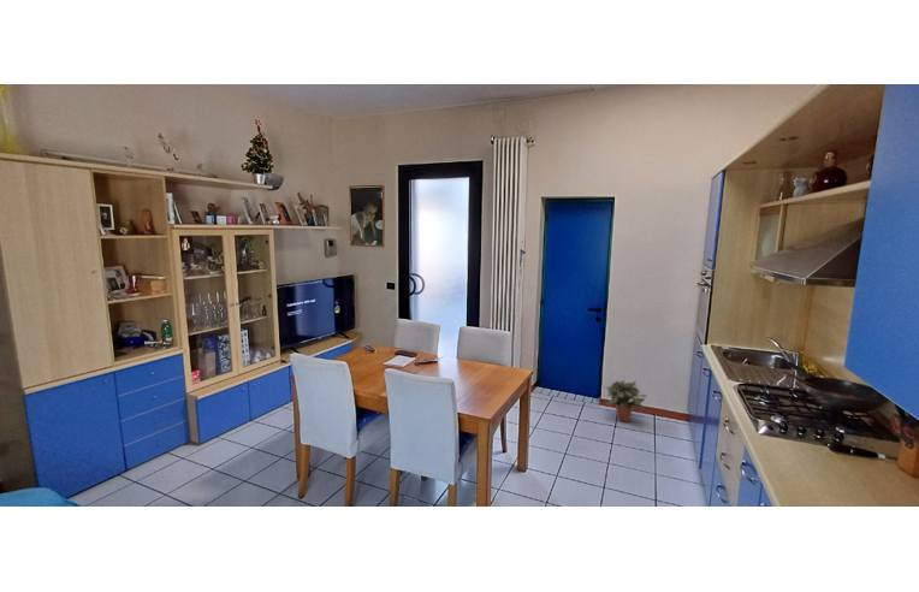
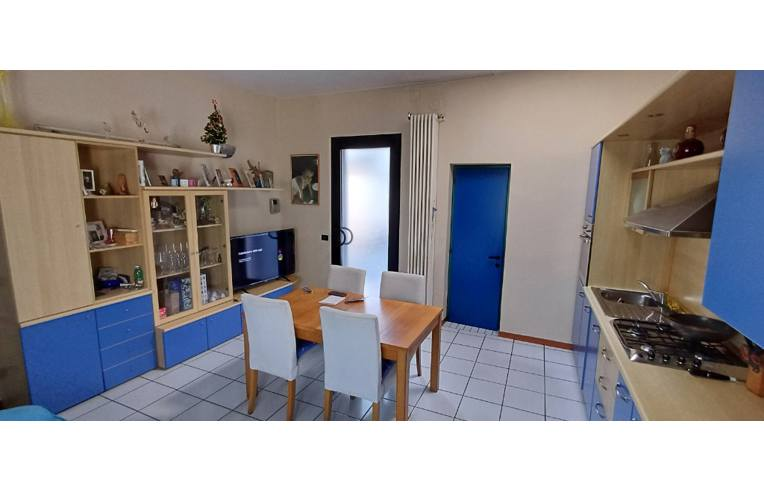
- potted plant [604,379,648,424]
